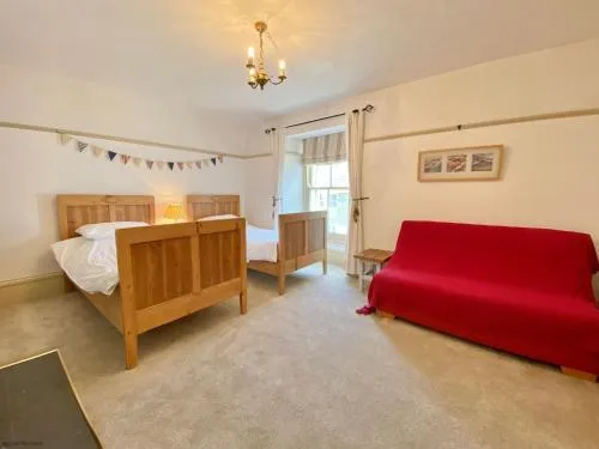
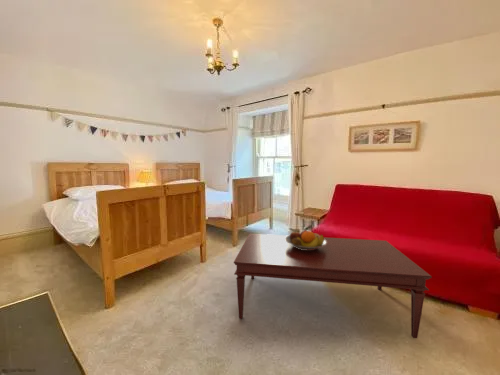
+ fruit bowl [285,228,327,250]
+ coffee table [233,233,433,339]
